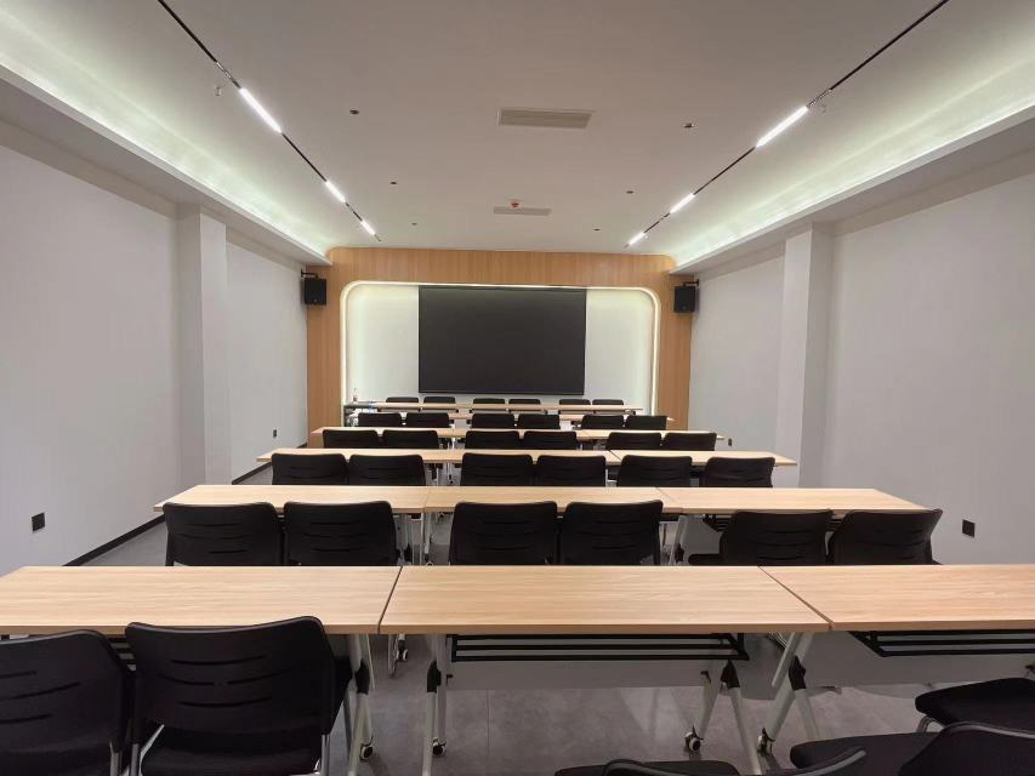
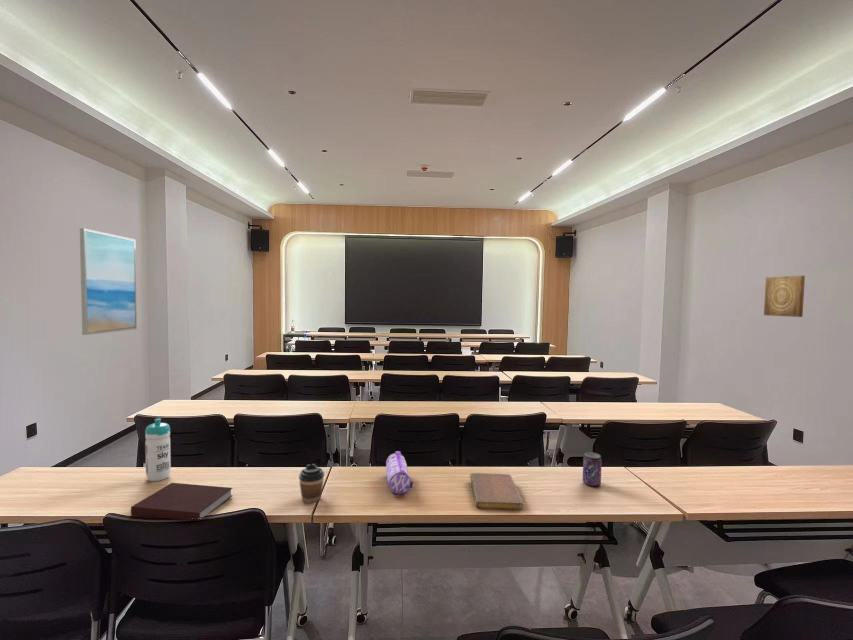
+ wall art [763,275,806,318]
+ beverage can [582,451,603,487]
+ water bottle [144,418,172,482]
+ notebook [130,482,233,522]
+ wall art [79,227,138,336]
+ notebook [469,472,524,511]
+ coffee cup [298,463,325,504]
+ pencil case [385,450,414,495]
